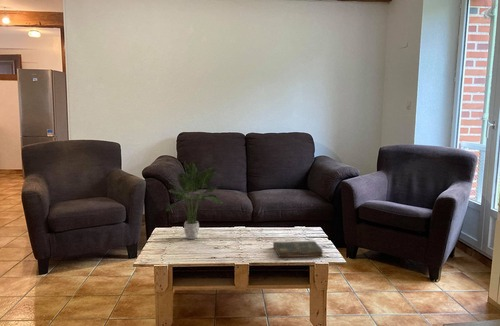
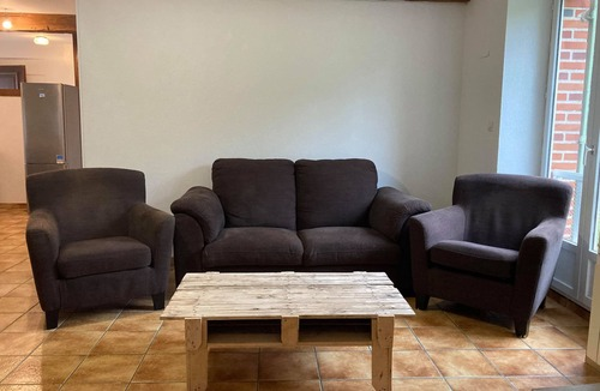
- bible [272,240,324,258]
- potted plant [165,160,224,240]
